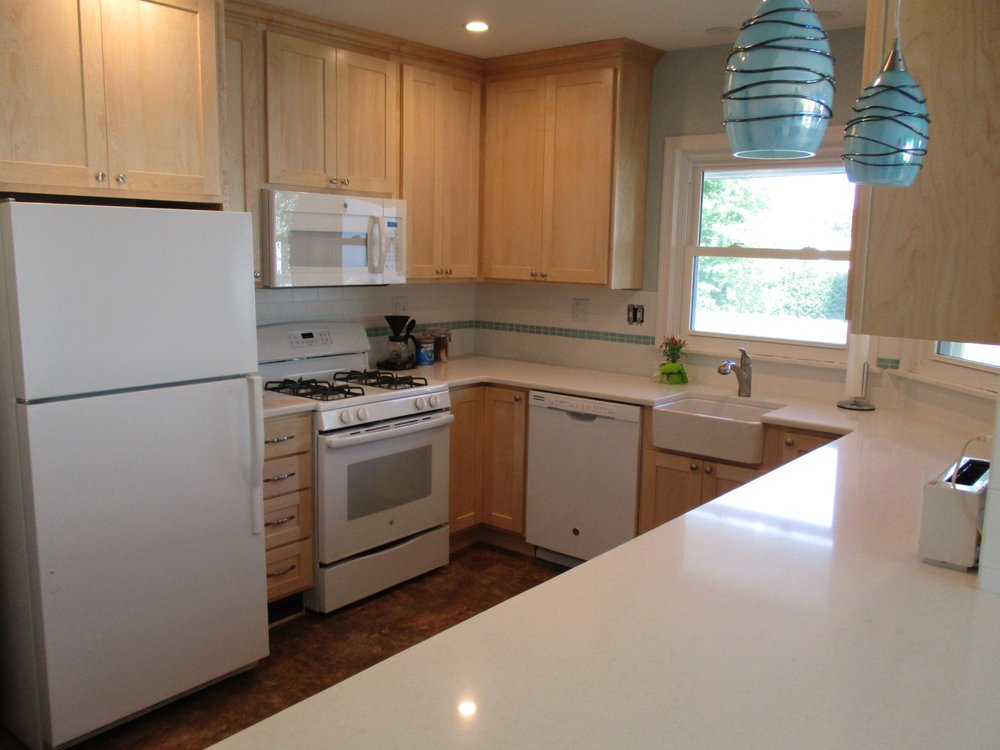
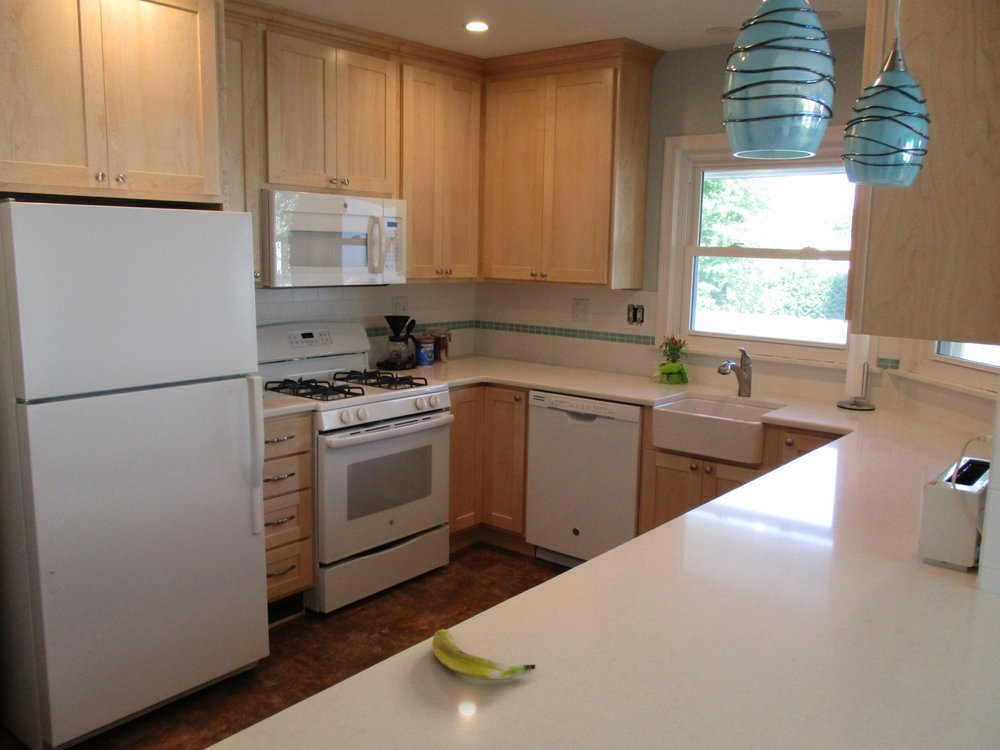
+ banana [431,628,536,681]
